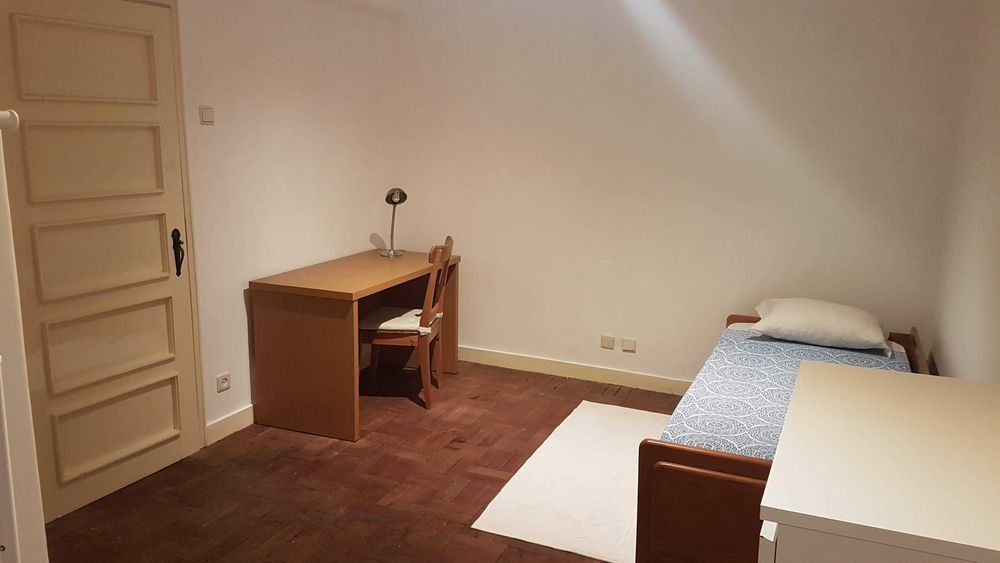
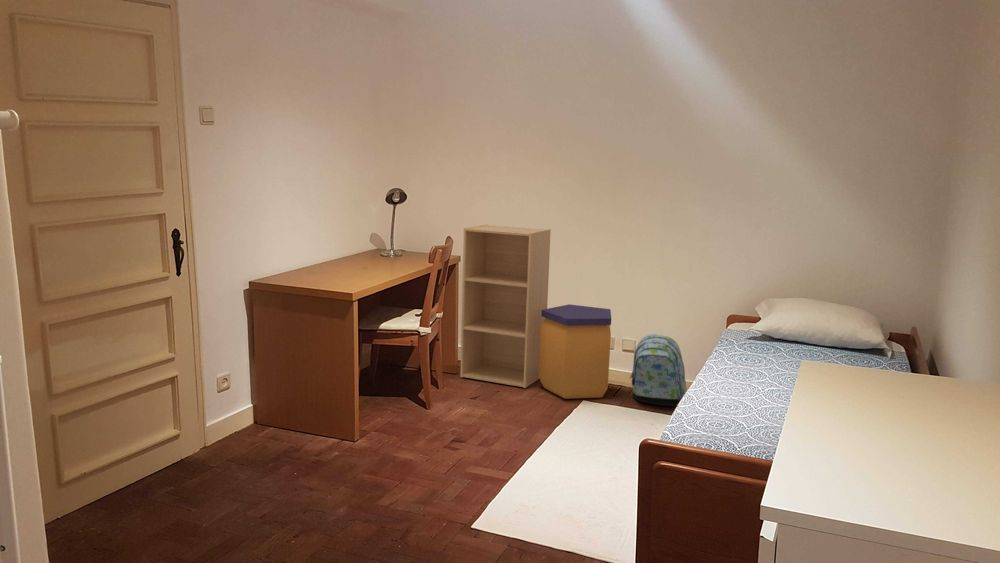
+ trash can [539,303,612,400]
+ backpack [629,333,688,408]
+ shelf [459,223,552,389]
